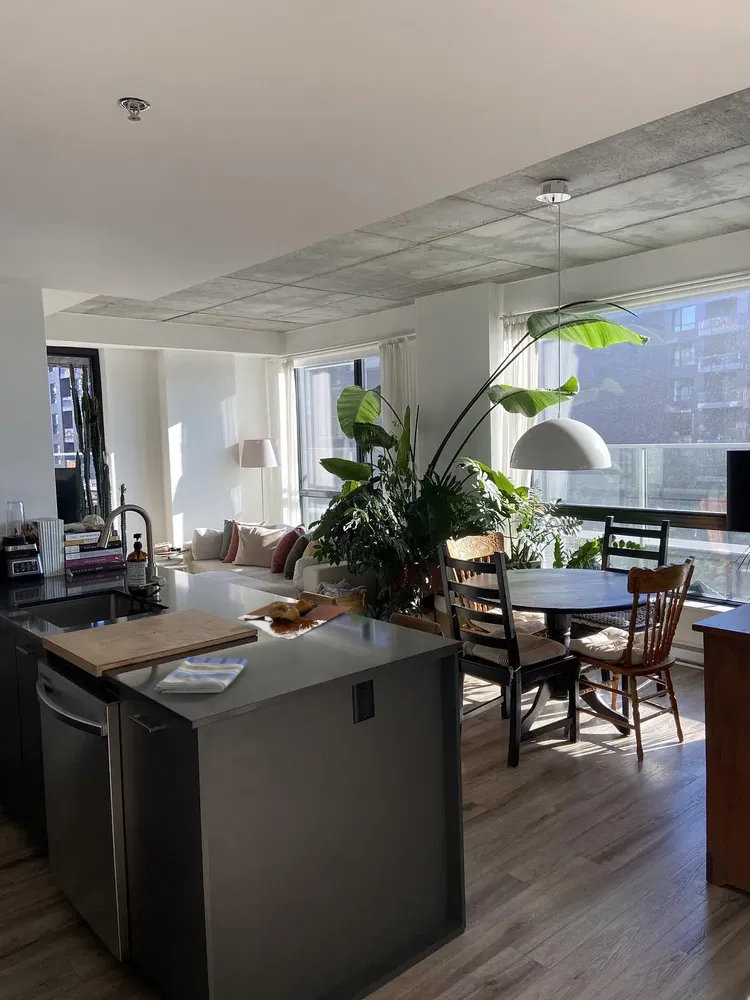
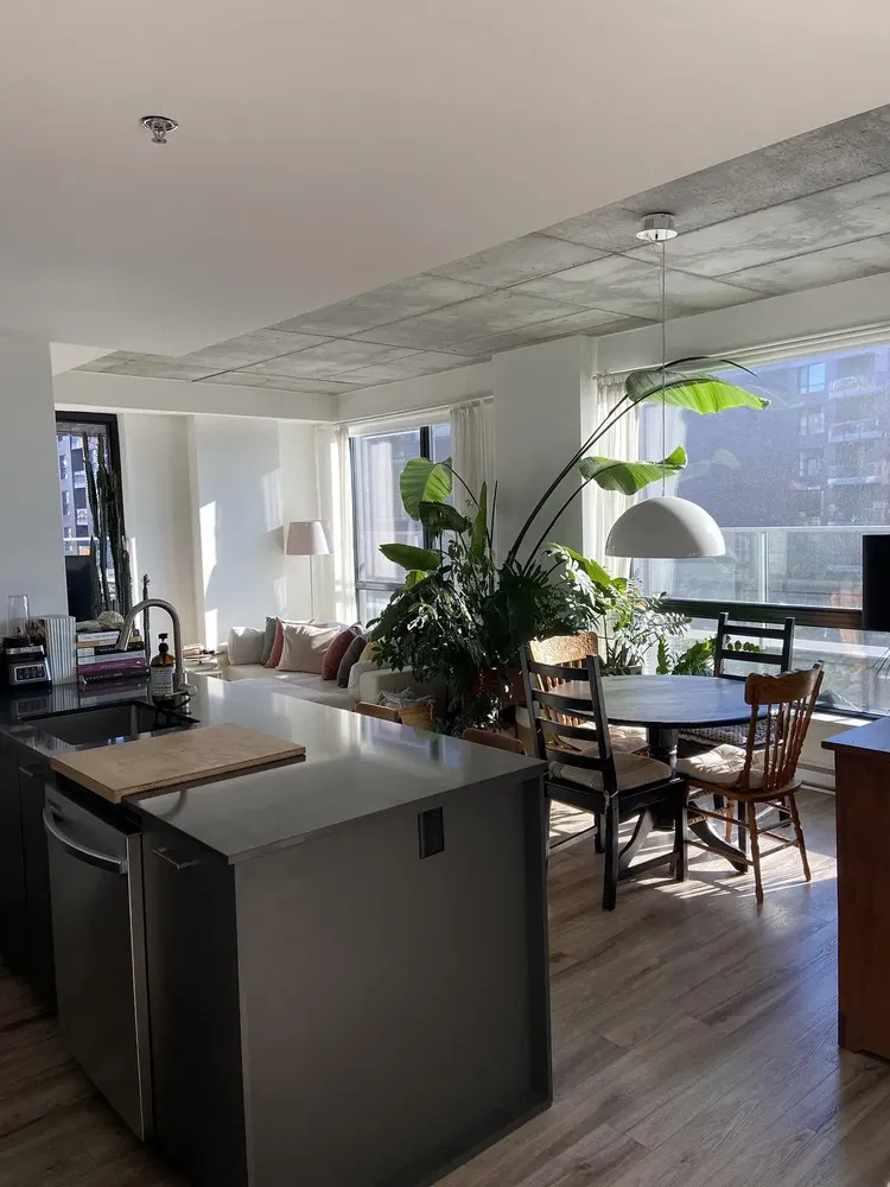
- dish towel [153,656,249,694]
- cutting board [237,598,353,640]
